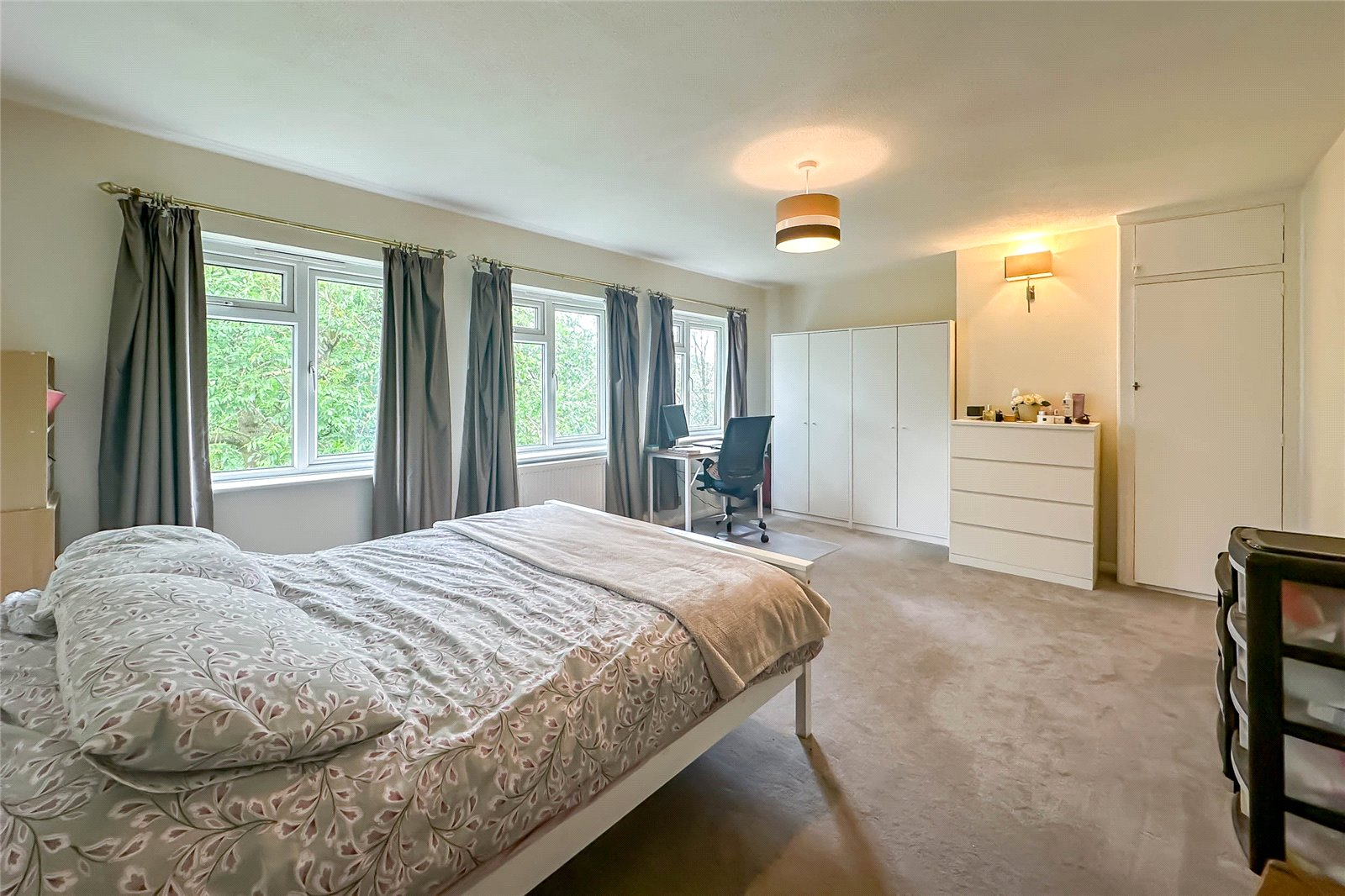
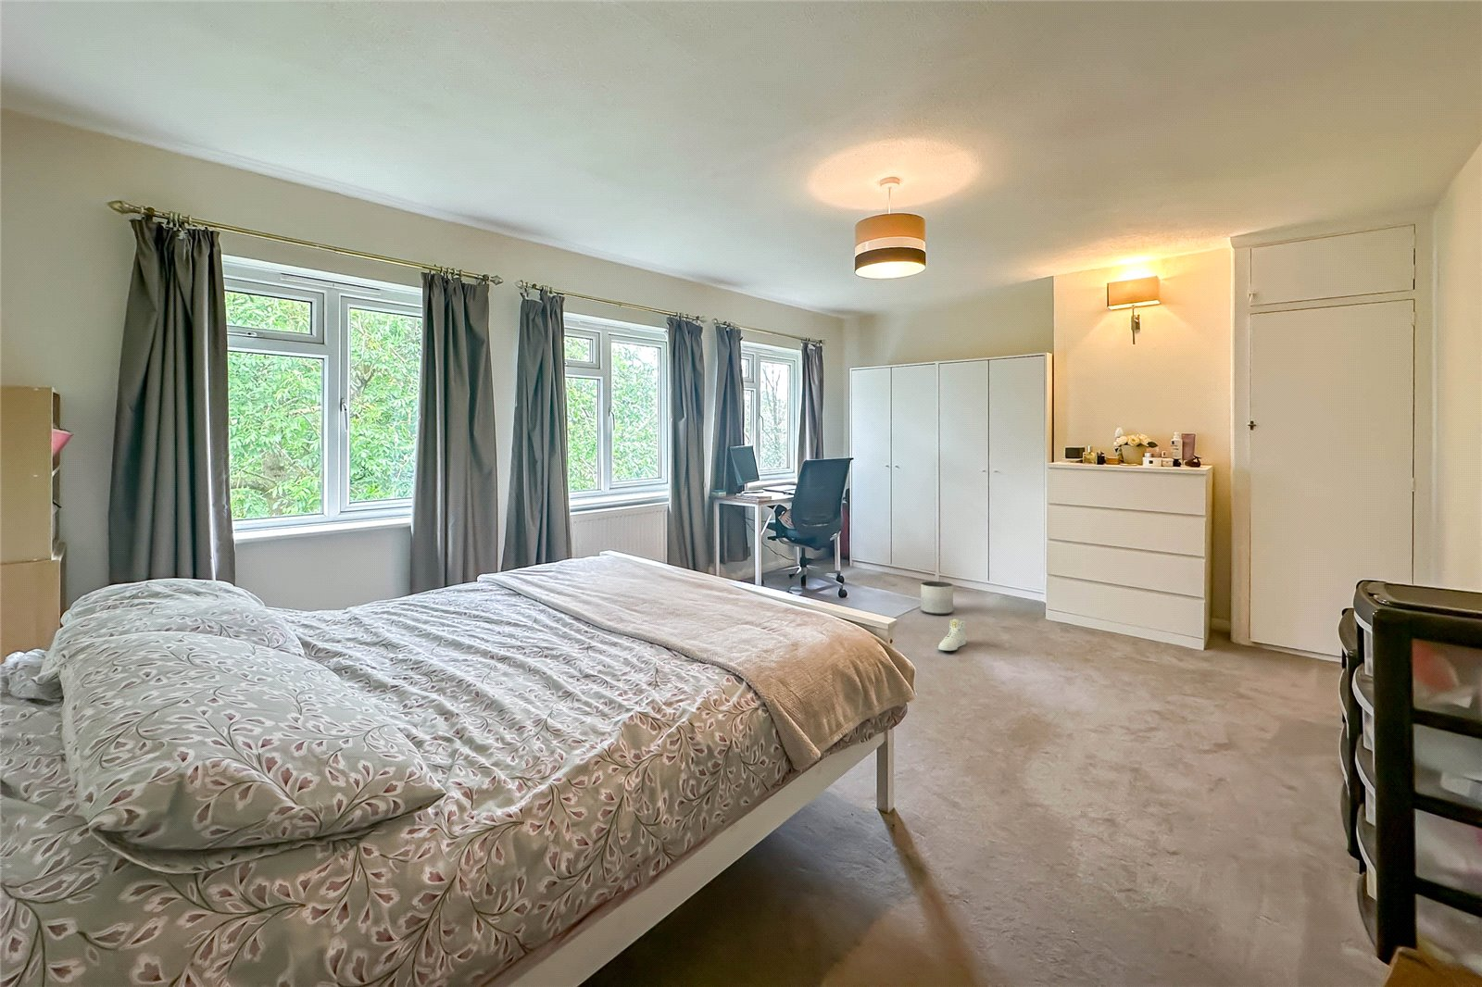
+ planter [920,581,954,616]
+ sneaker [938,618,967,652]
